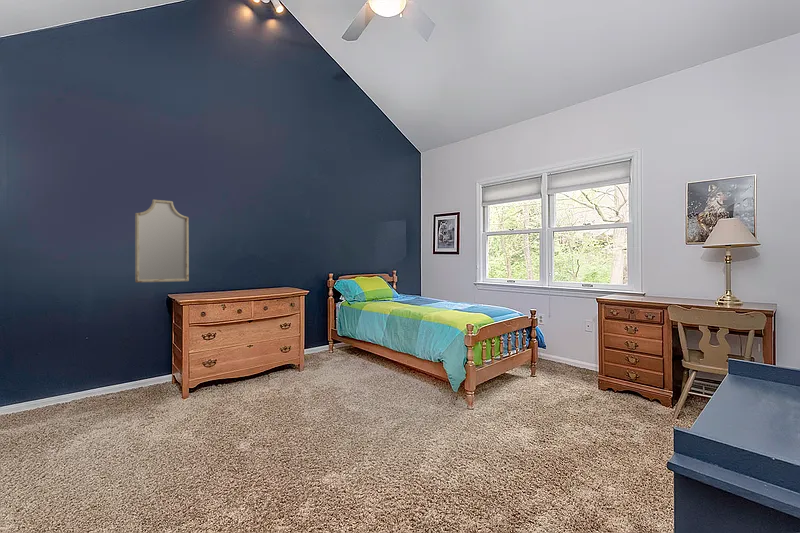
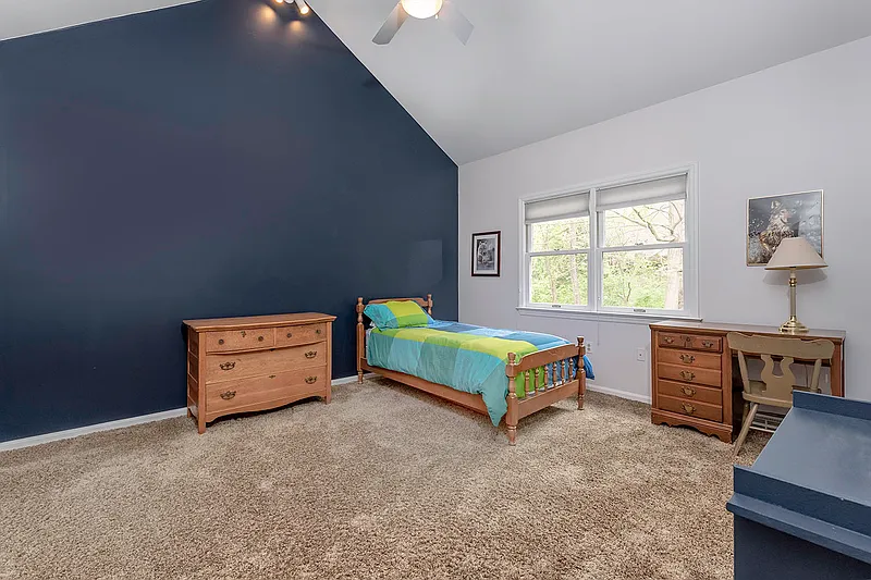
- home mirror [134,199,190,284]
